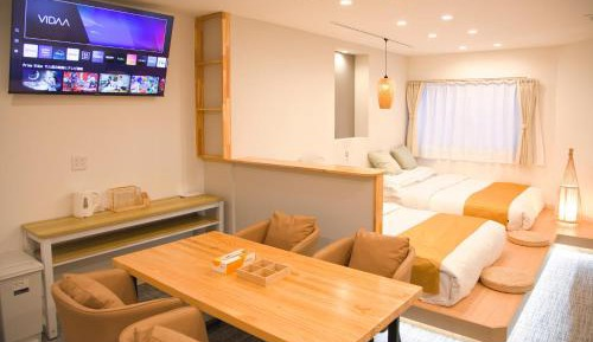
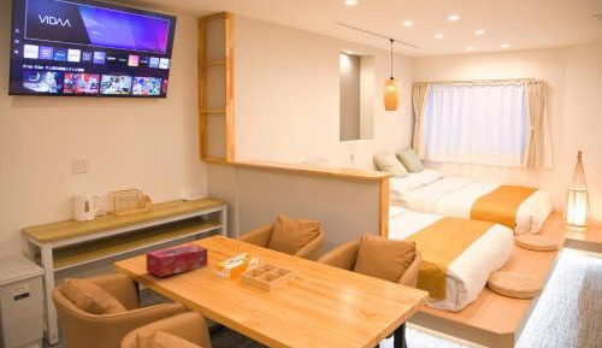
+ tissue box [144,244,208,278]
